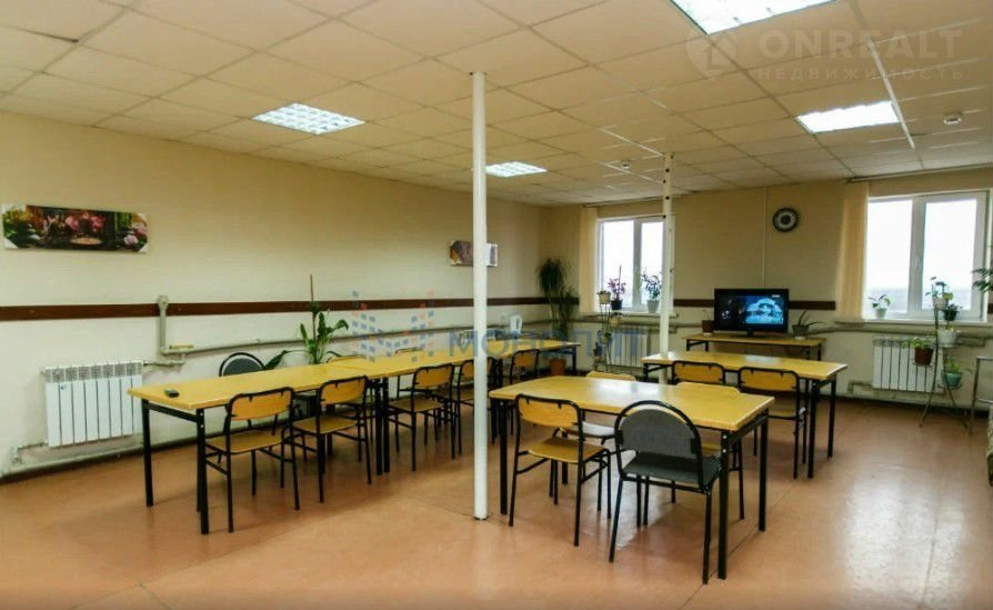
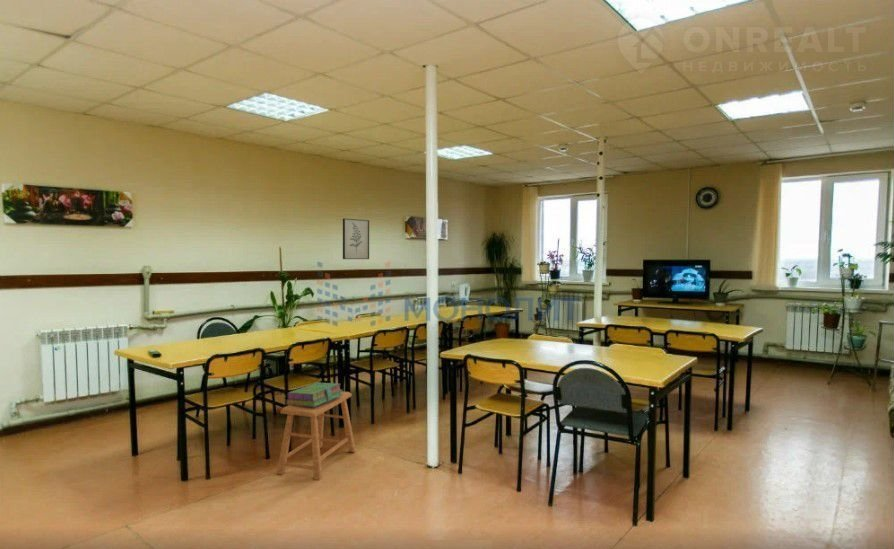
+ wall art [342,217,370,260]
+ stack of books [285,382,344,407]
+ stool [276,391,357,481]
